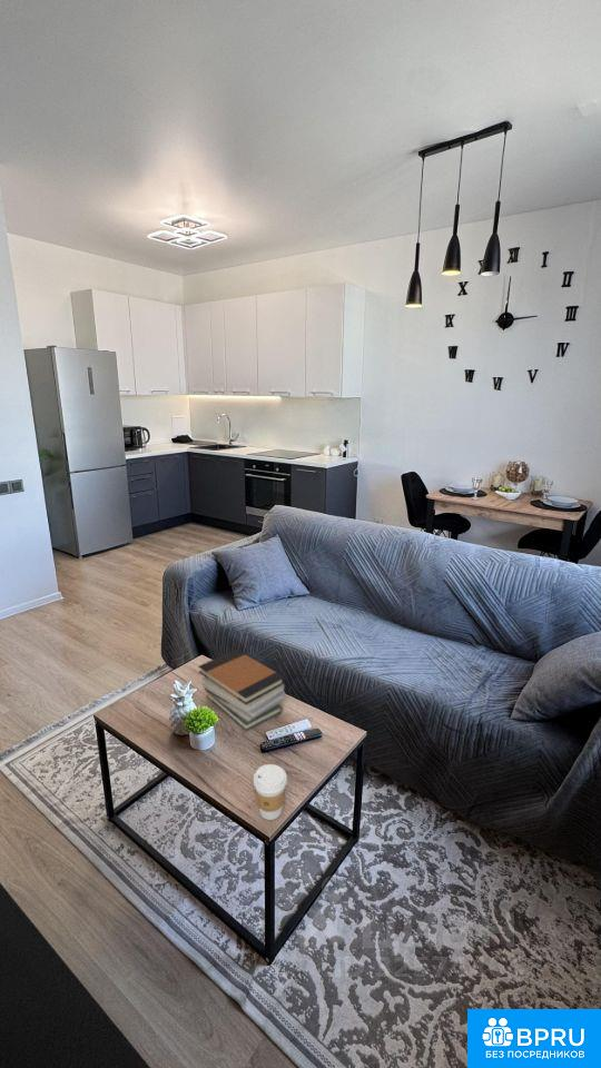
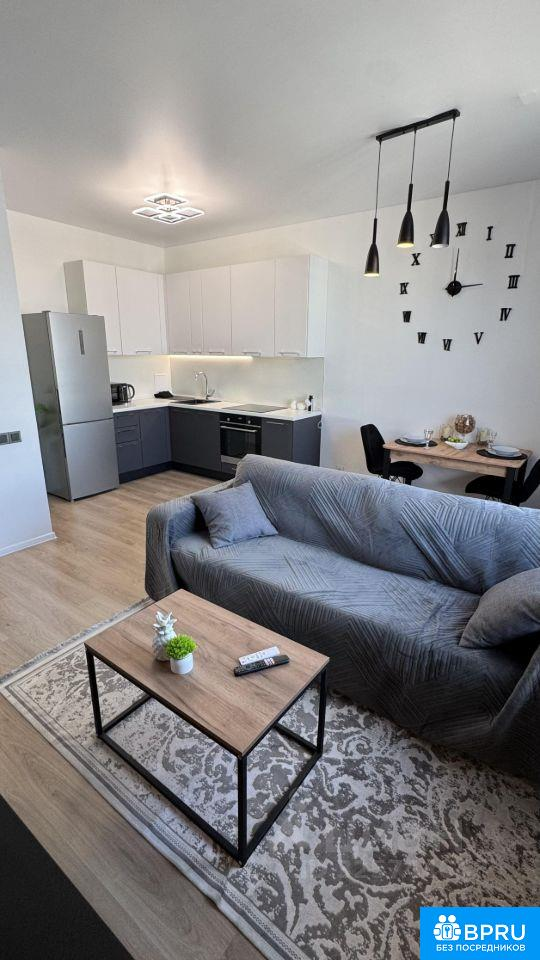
- coffee cup [253,763,288,821]
- book stack [197,649,286,732]
